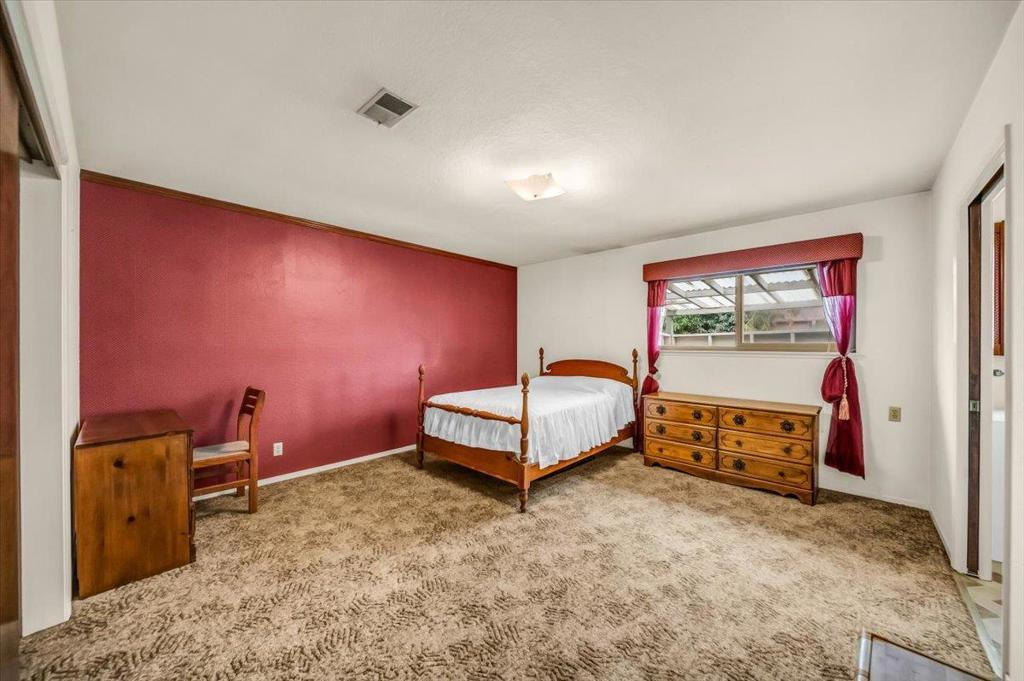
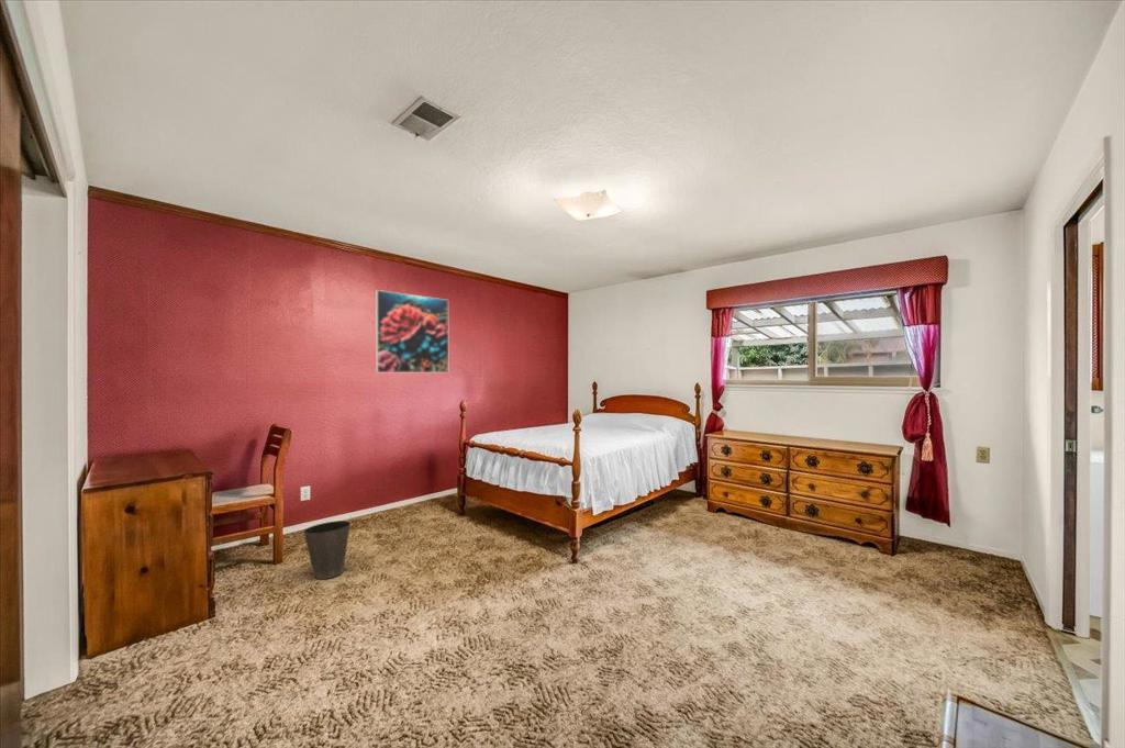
+ waste basket [302,520,352,580]
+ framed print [375,289,449,373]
